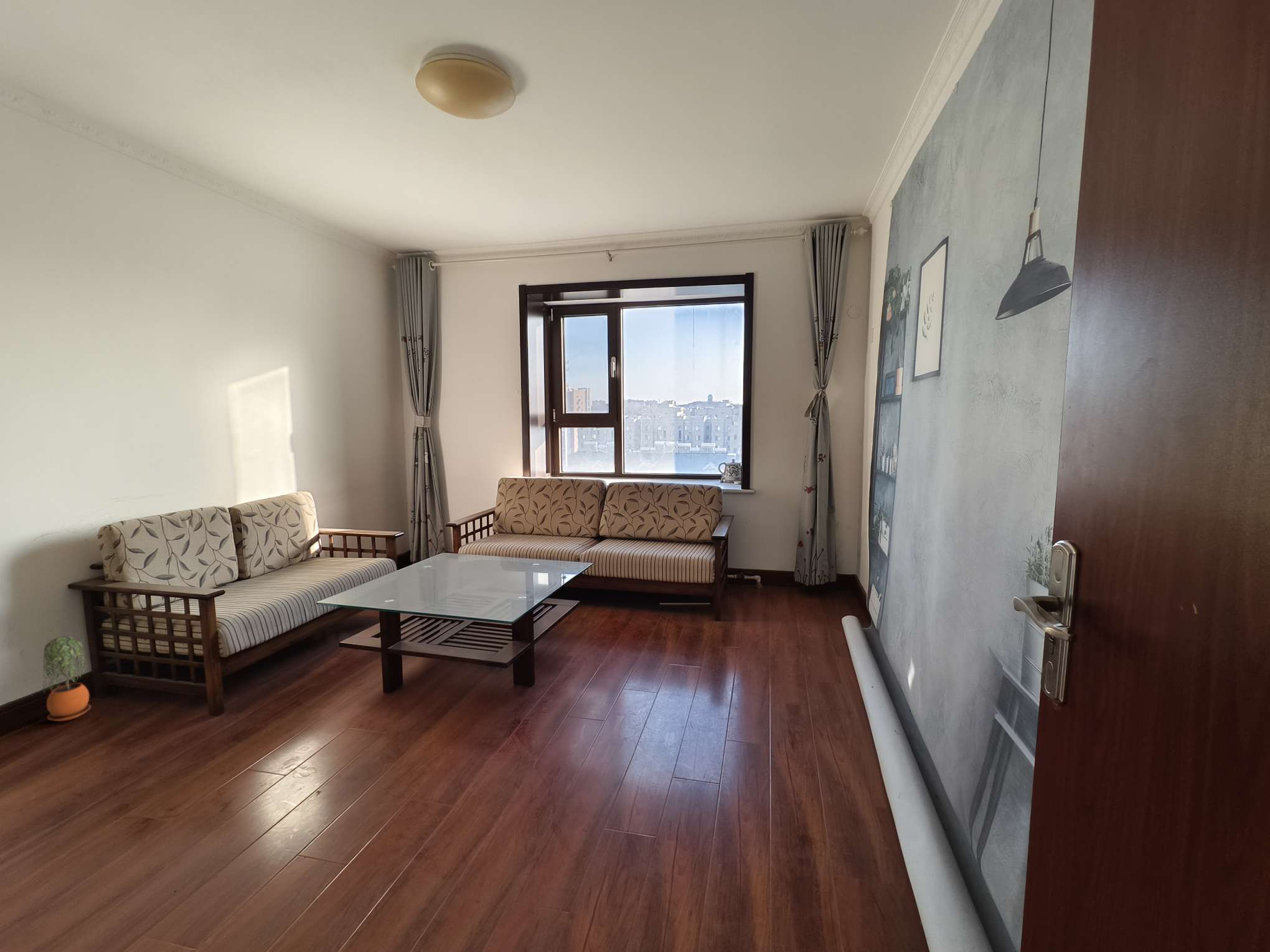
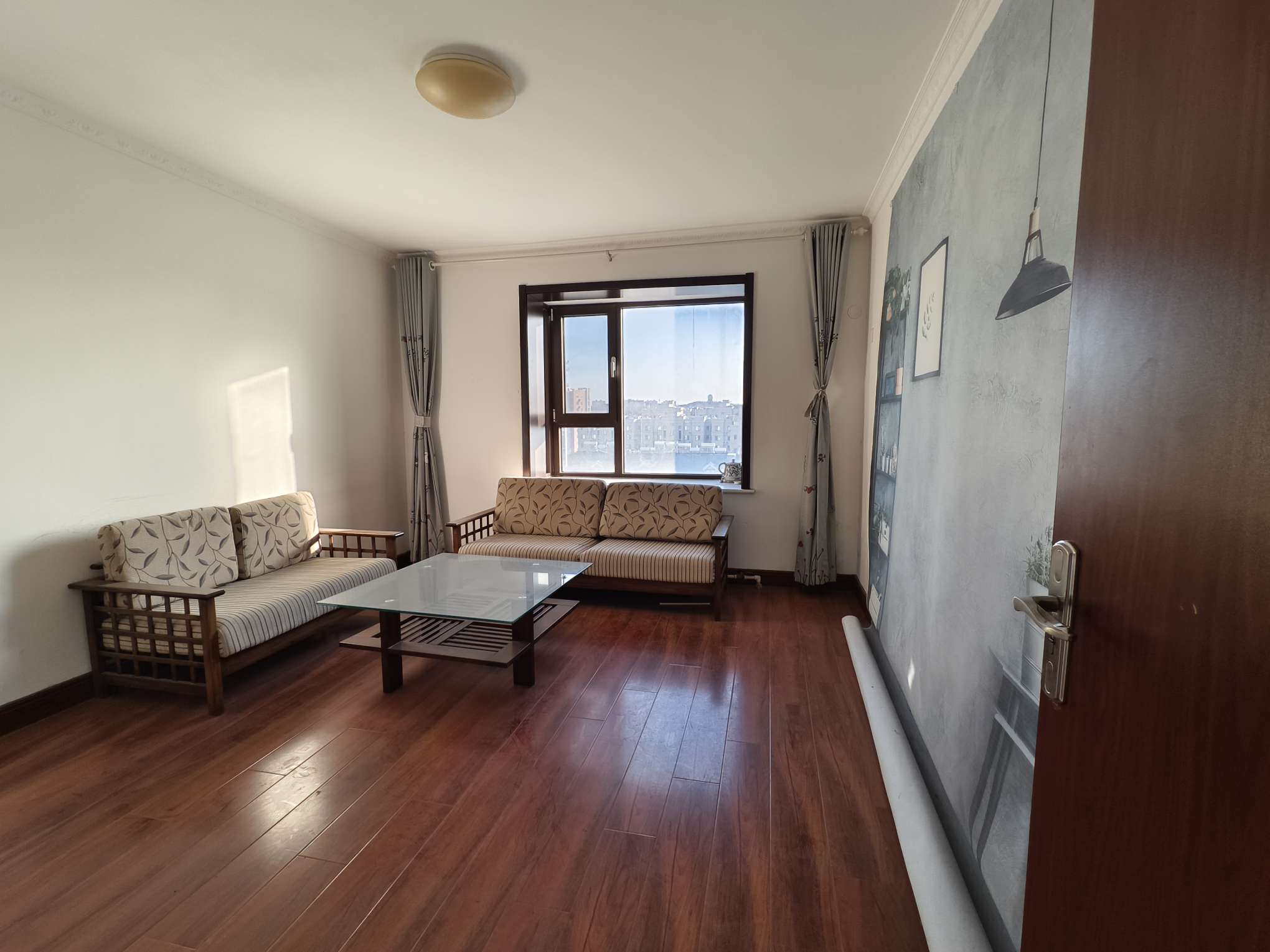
- potted plant [42,635,92,722]
